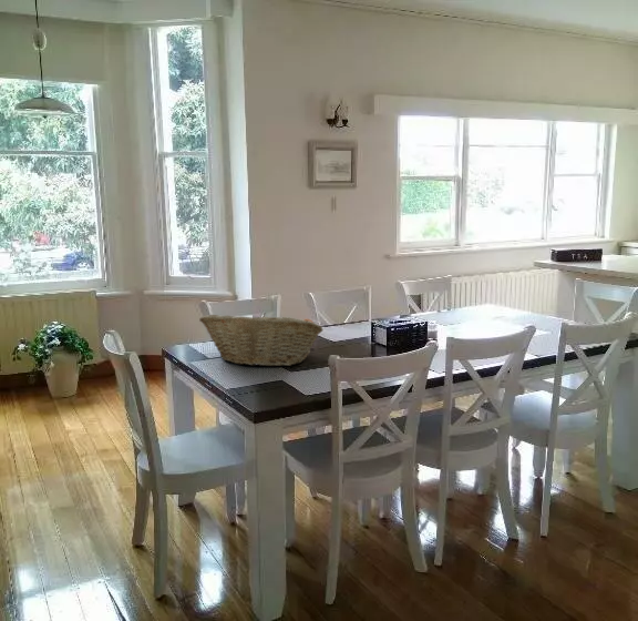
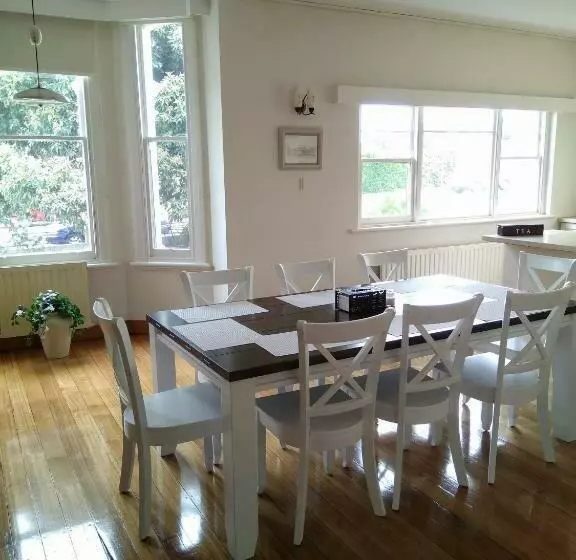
- fruit basket [198,314,325,367]
